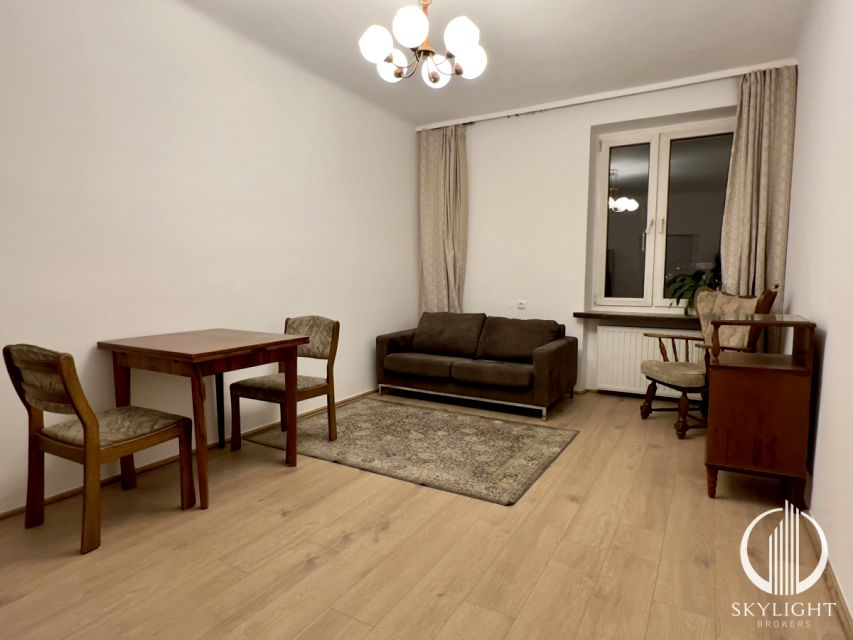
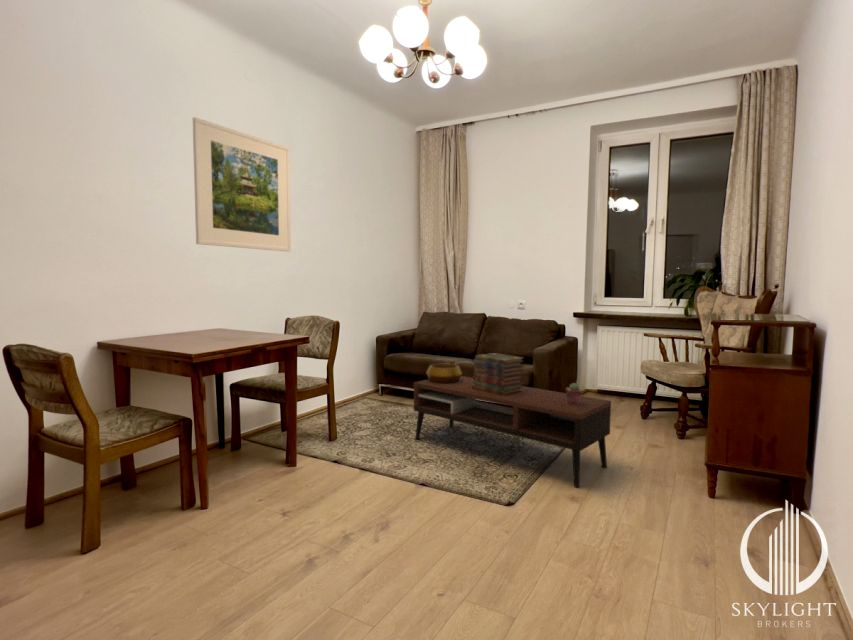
+ potted succulent [565,382,583,405]
+ decorative bowl [426,363,463,384]
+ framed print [192,116,292,253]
+ coffee table [413,375,612,488]
+ book stack [472,352,525,396]
